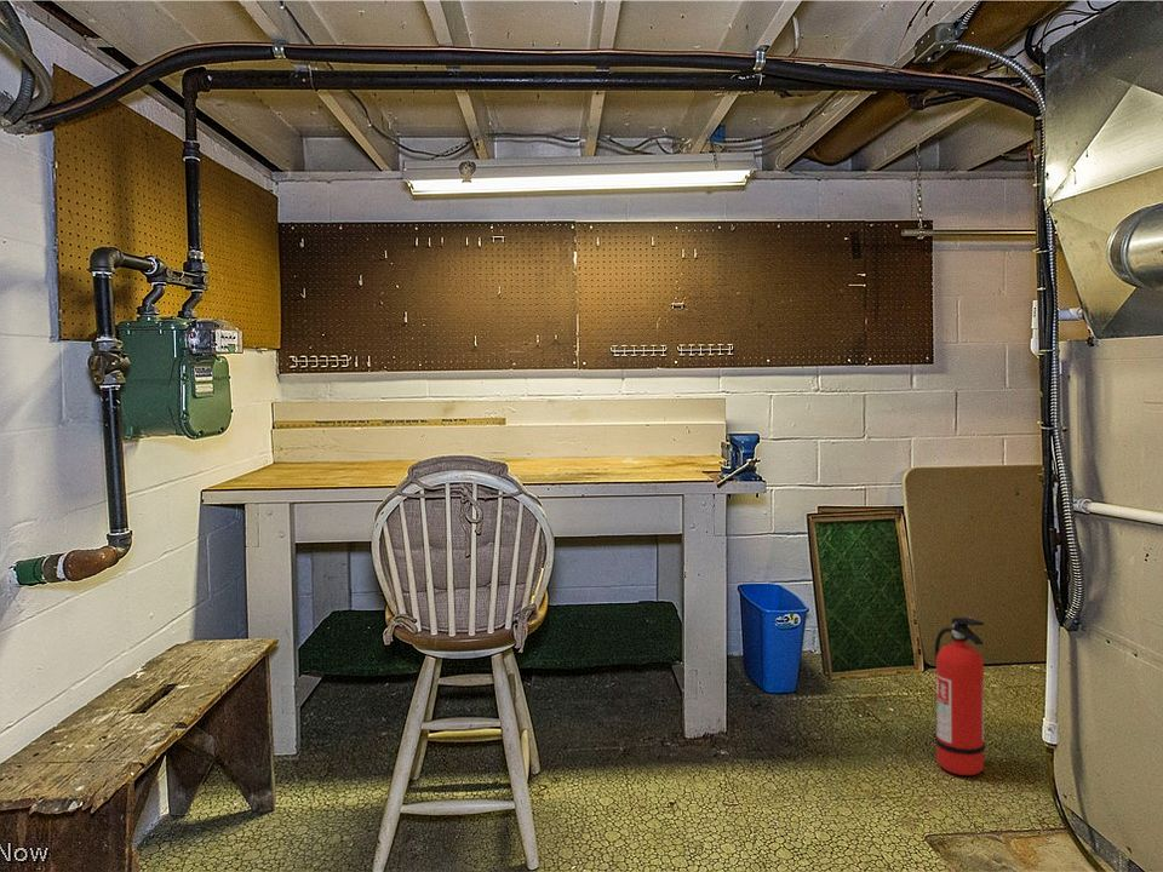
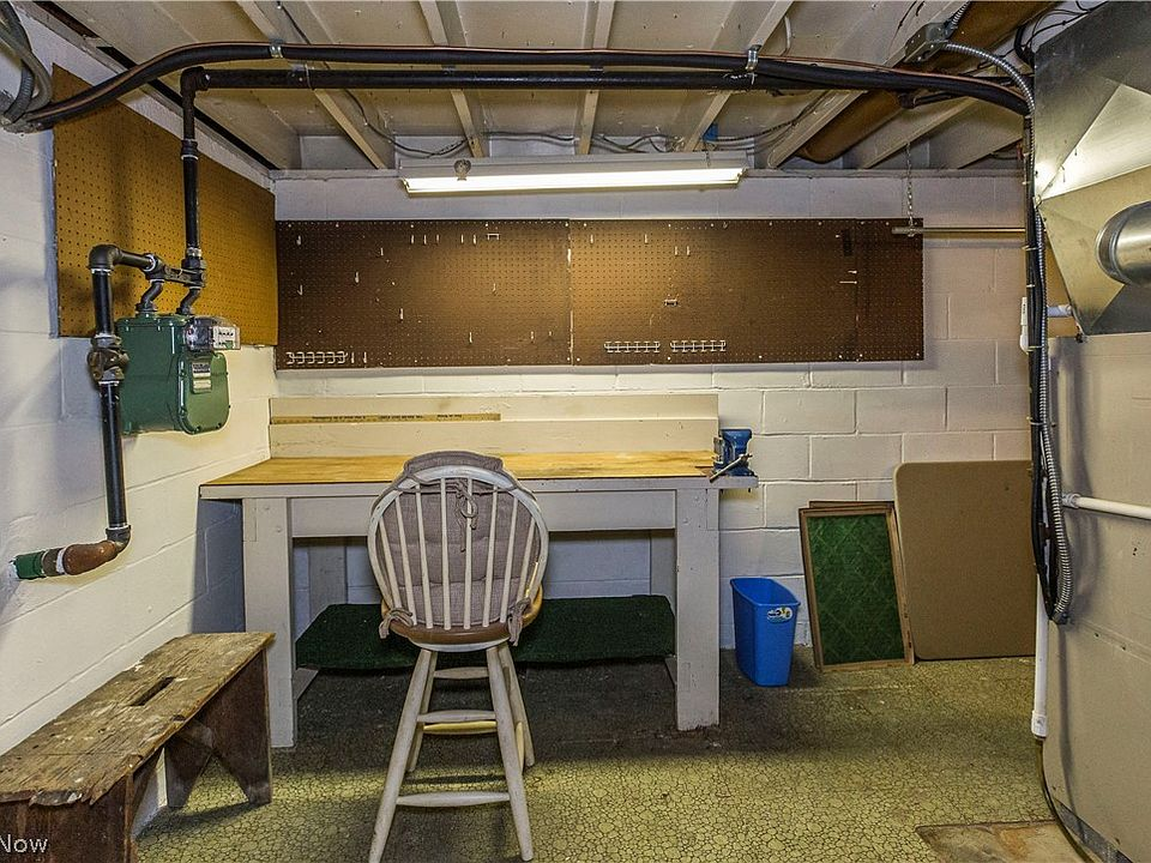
- fire extinguisher [934,616,986,776]
